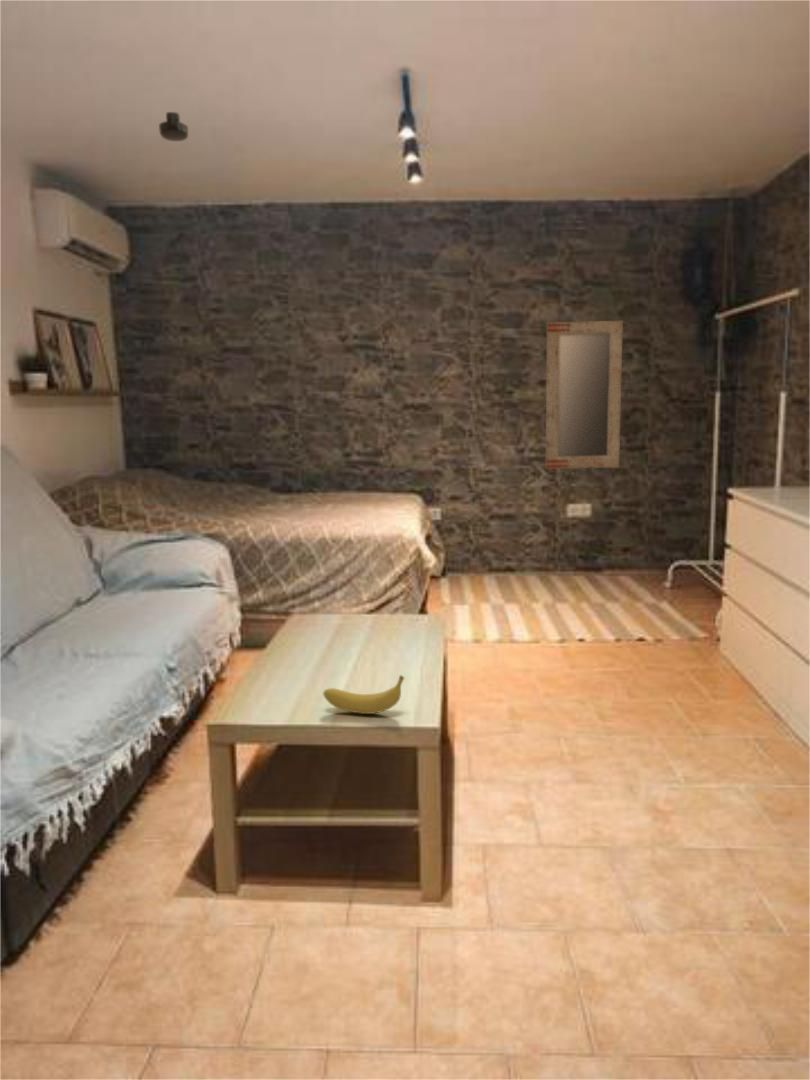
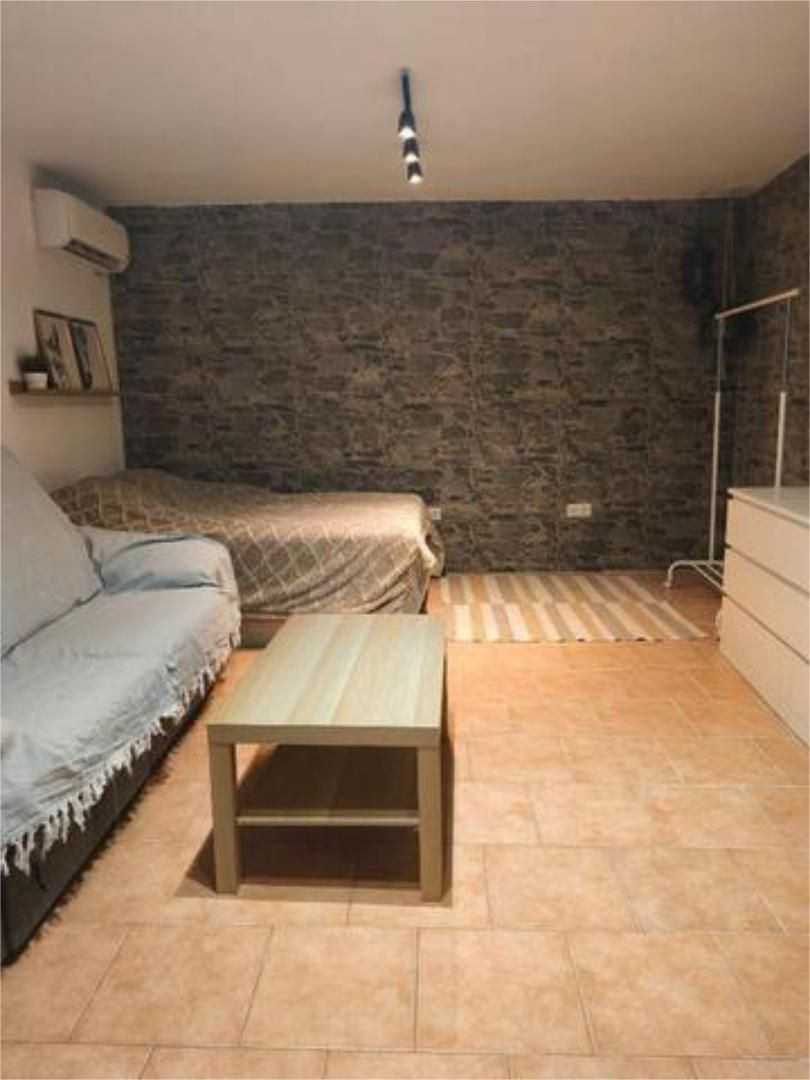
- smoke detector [158,111,189,142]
- fruit [322,674,405,715]
- home mirror [545,320,624,470]
